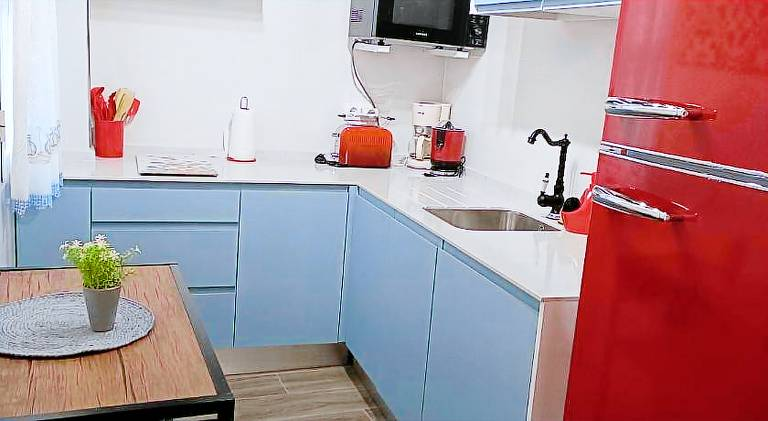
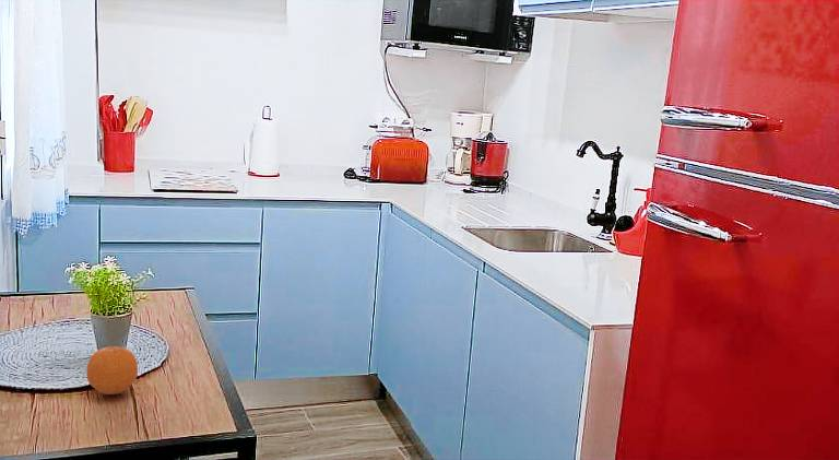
+ fruit [85,345,139,396]
